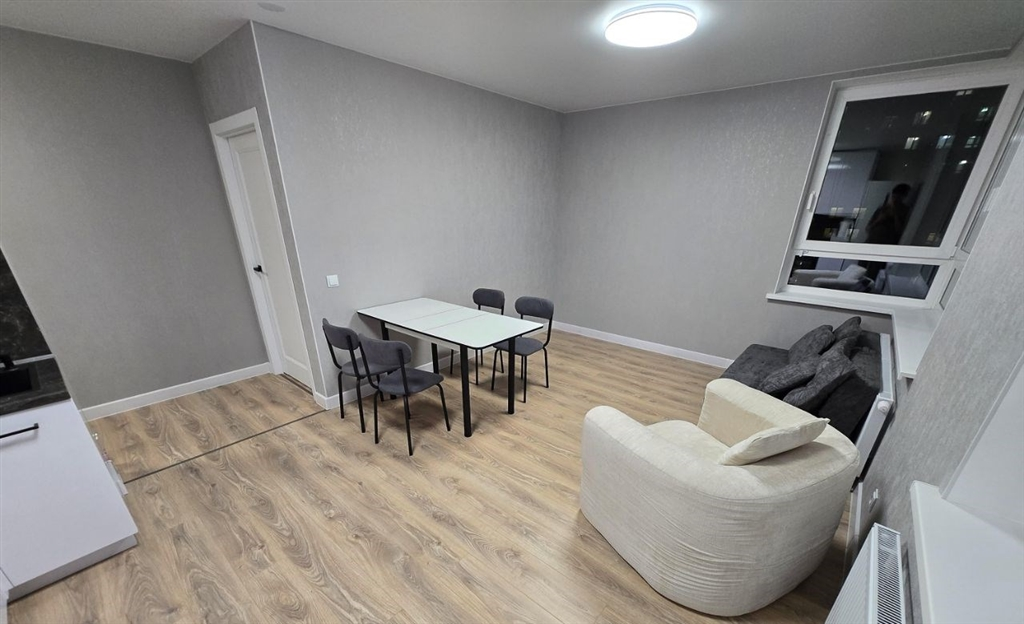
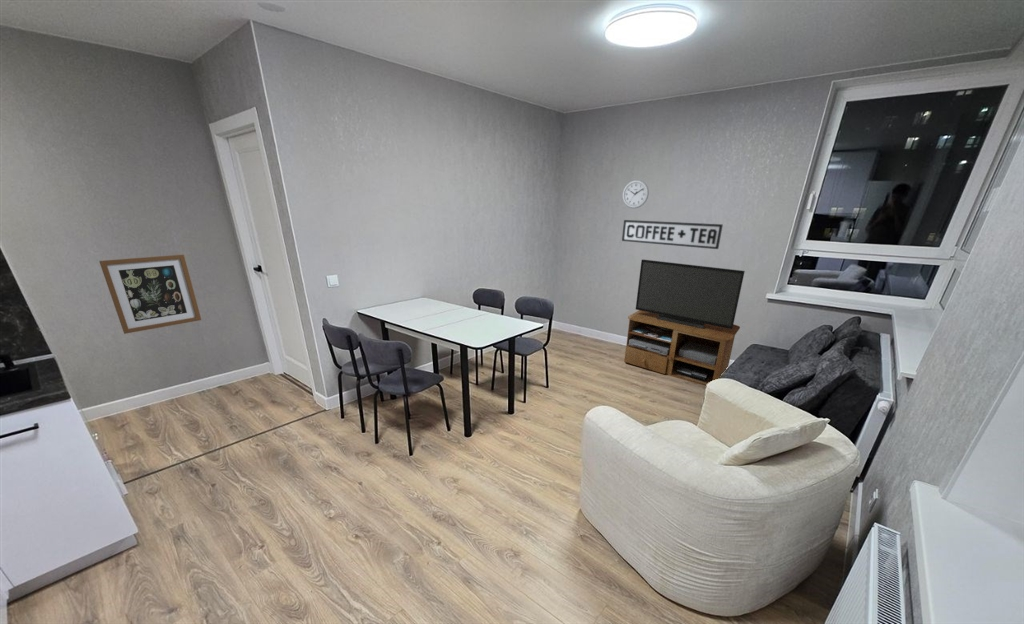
+ tv stand [624,259,746,387]
+ wall clock [621,179,650,209]
+ sign [621,219,724,250]
+ wall art [98,254,202,335]
